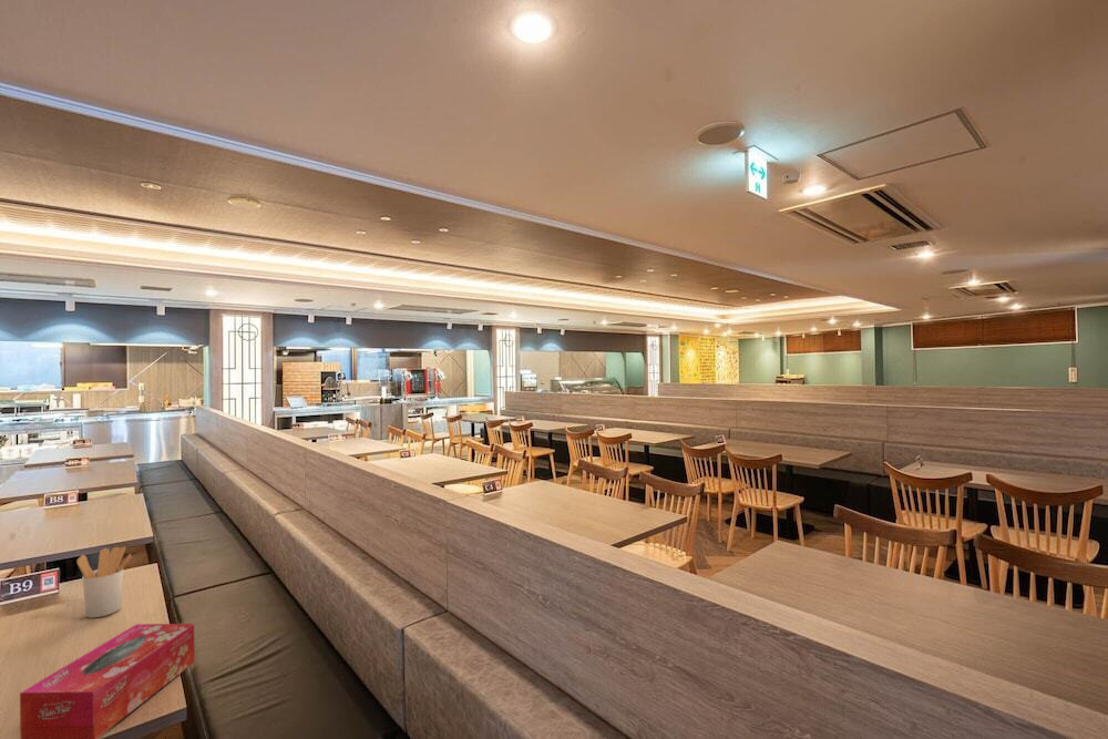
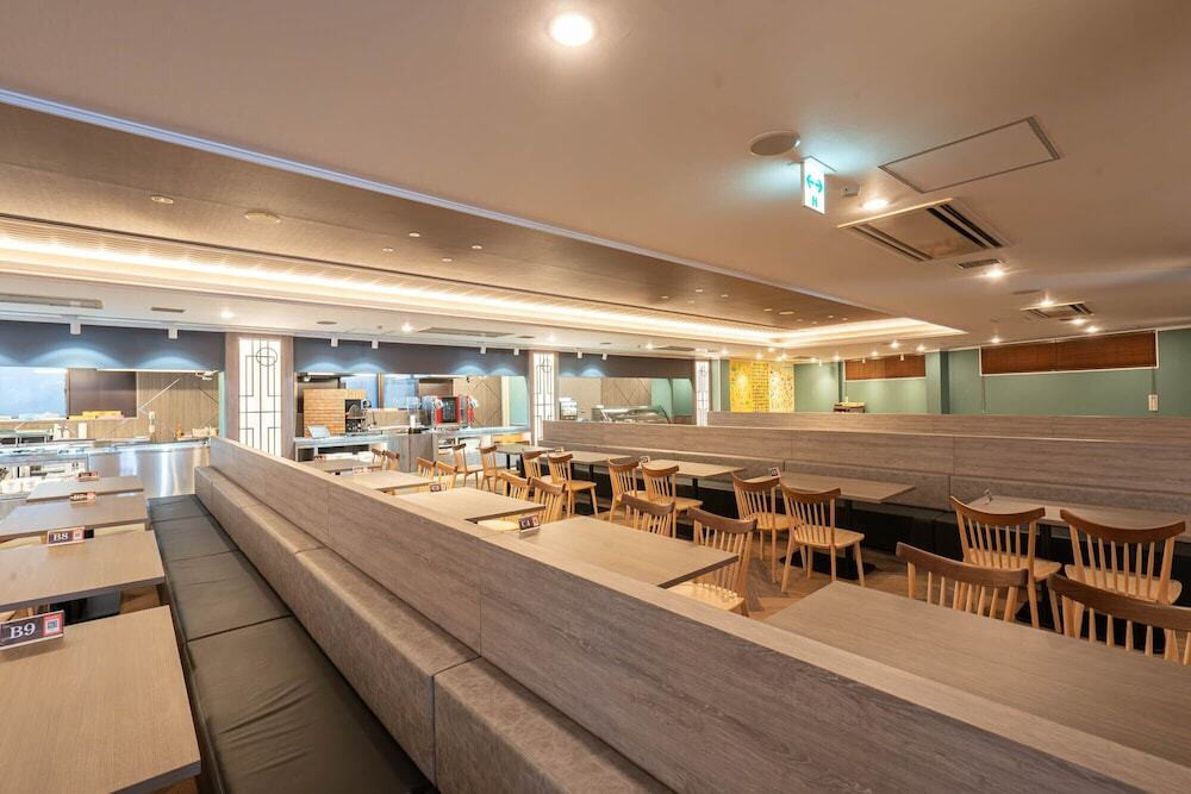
- tissue box [19,623,196,739]
- utensil holder [75,545,133,618]
